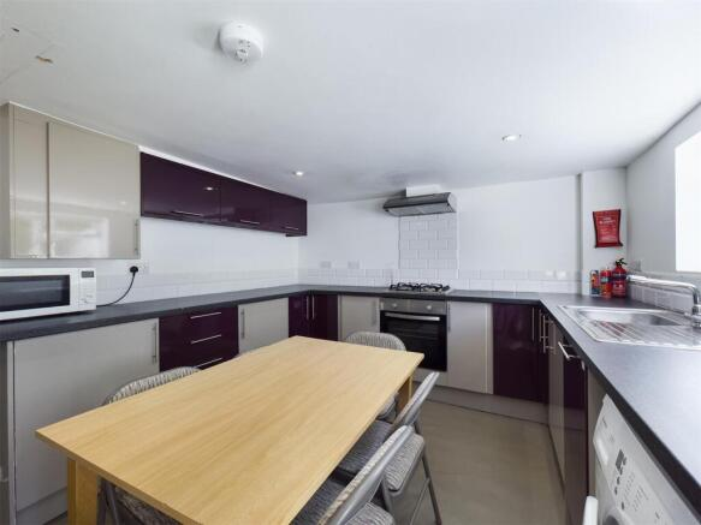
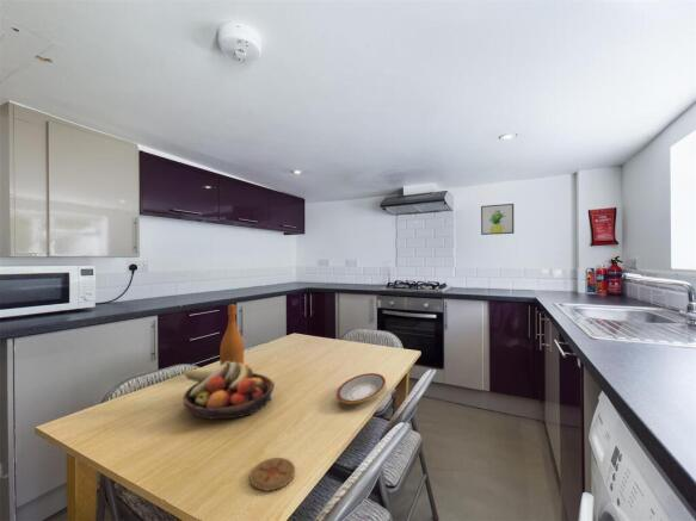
+ plate [335,372,387,405]
+ wall art [480,203,515,236]
+ fruit bowl [183,361,276,421]
+ wine bottle [218,303,245,366]
+ coaster [248,457,296,492]
